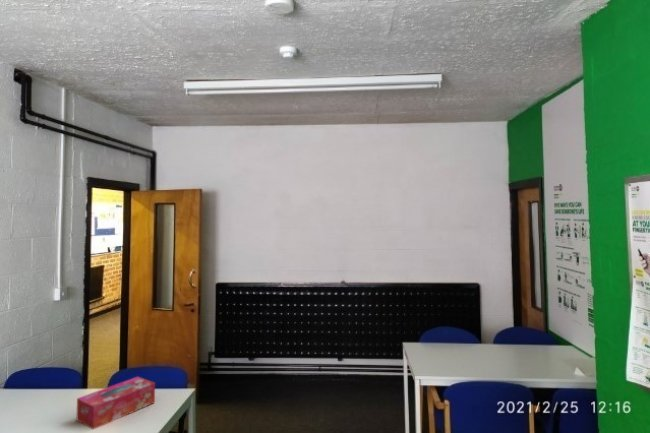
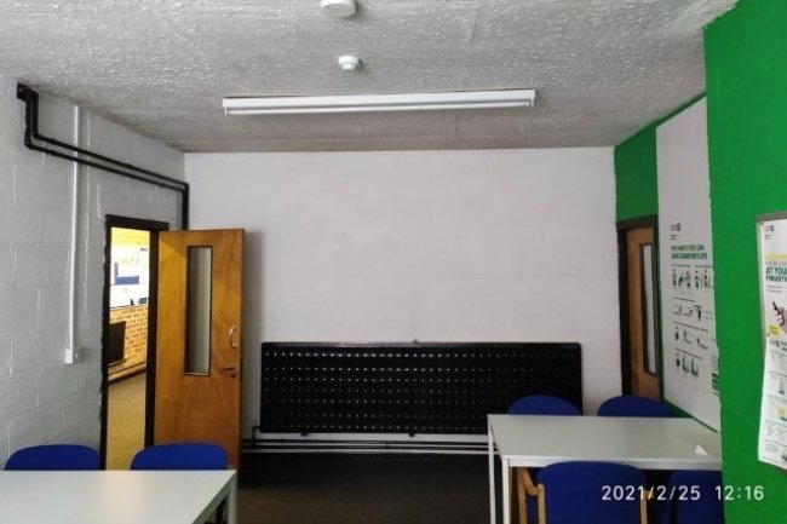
- tissue box [76,376,156,430]
